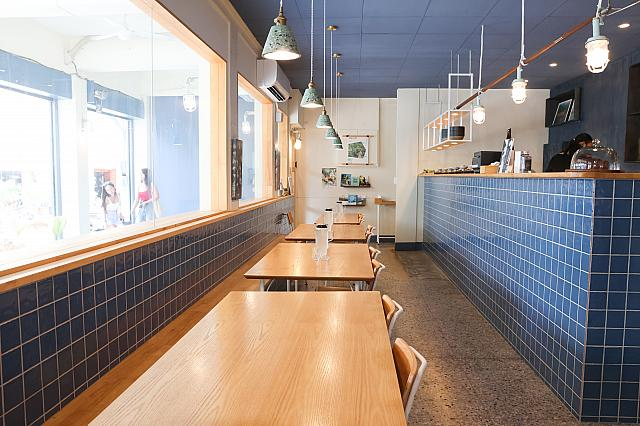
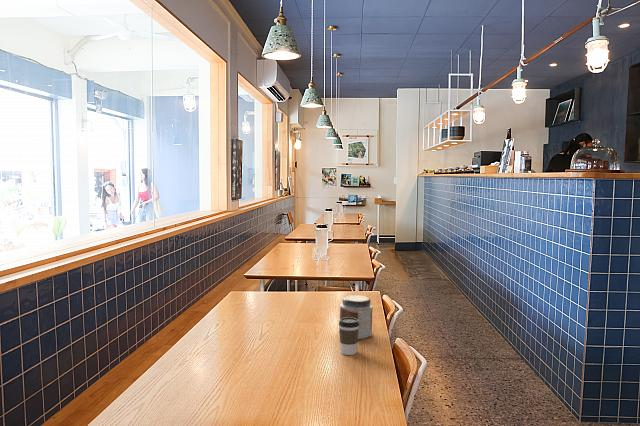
+ jar [338,294,374,340]
+ coffee cup [338,317,359,356]
